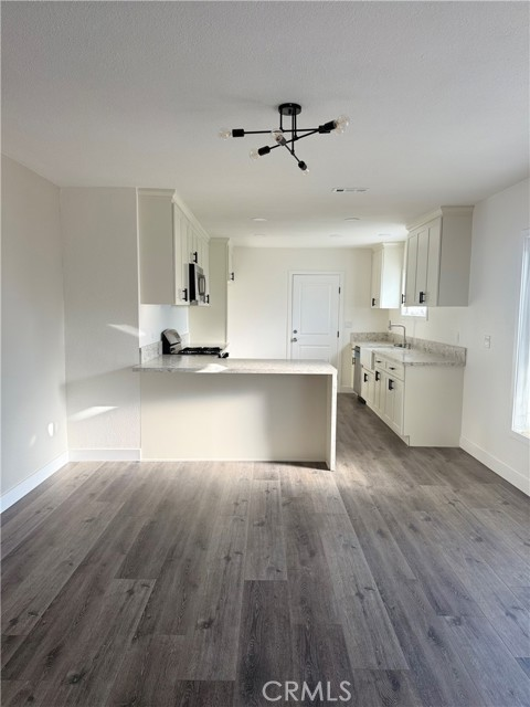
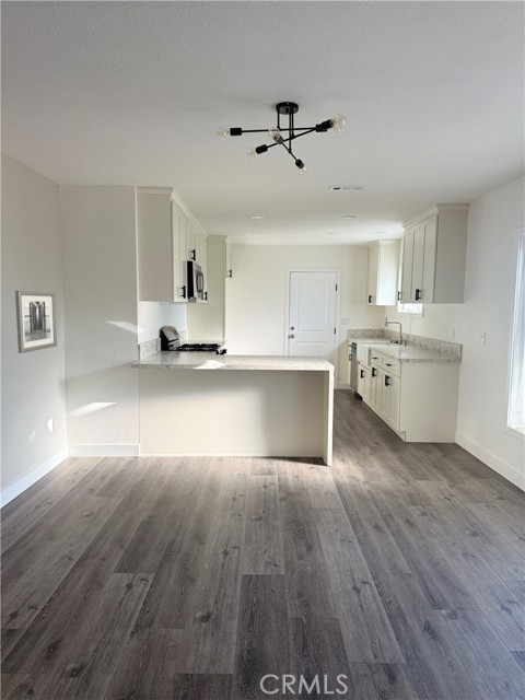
+ wall art [14,290,58,354]
